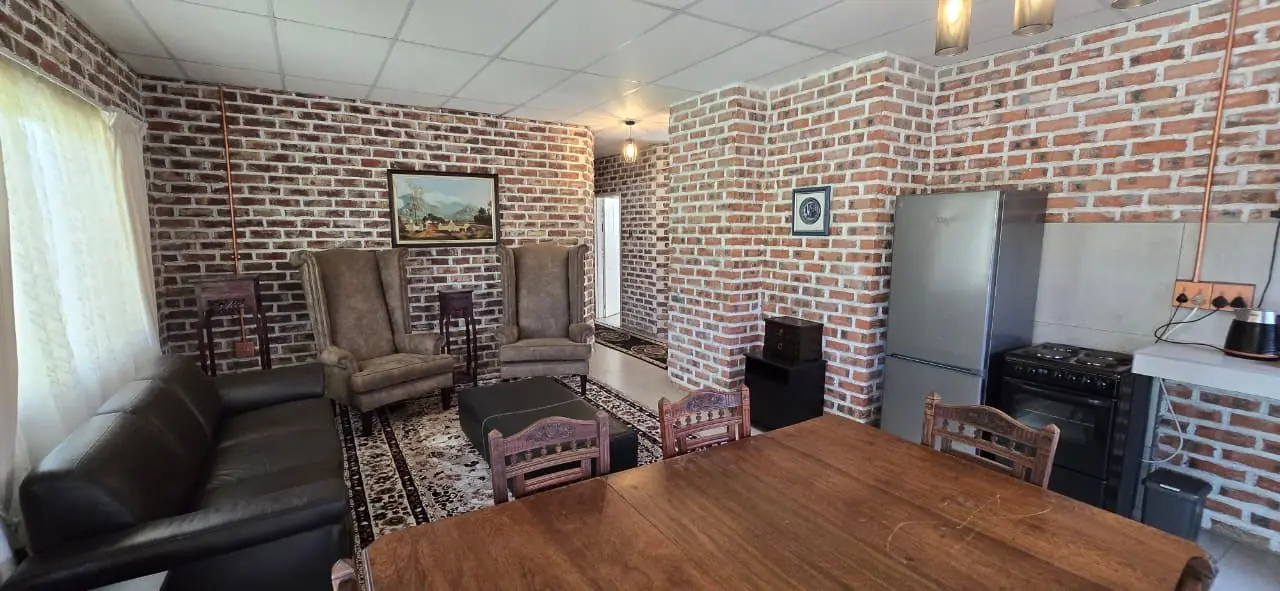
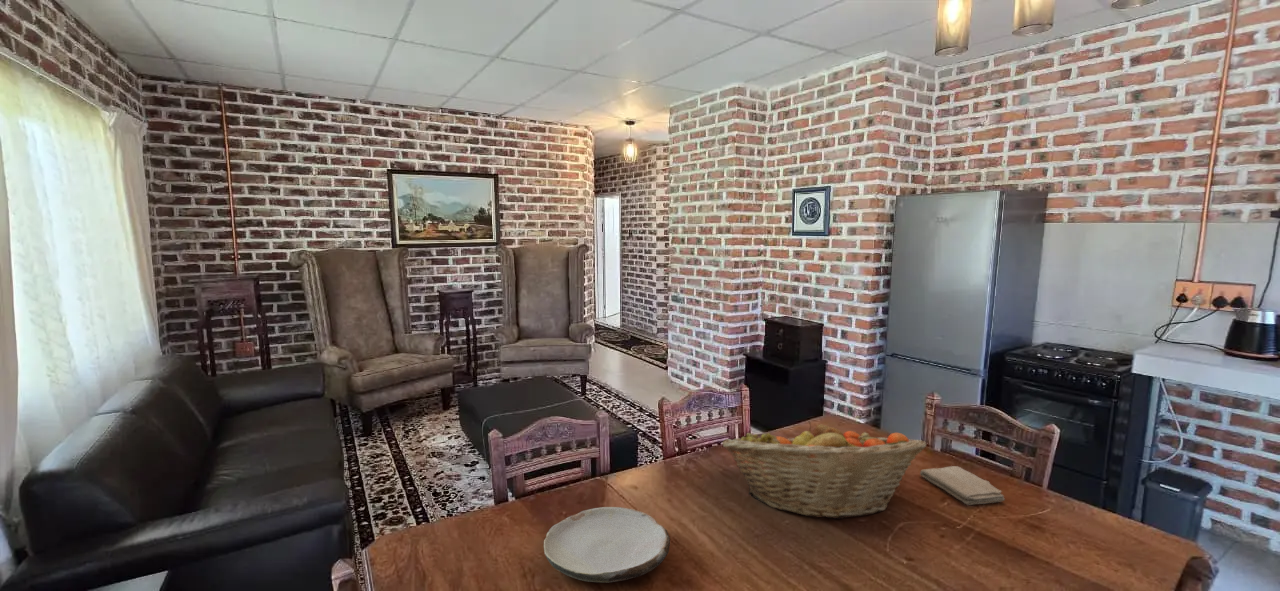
+ washcloth [919,465,1006,506]
+ fruit basket [721,419,927,520]
+ plate [543,506,671,583]
